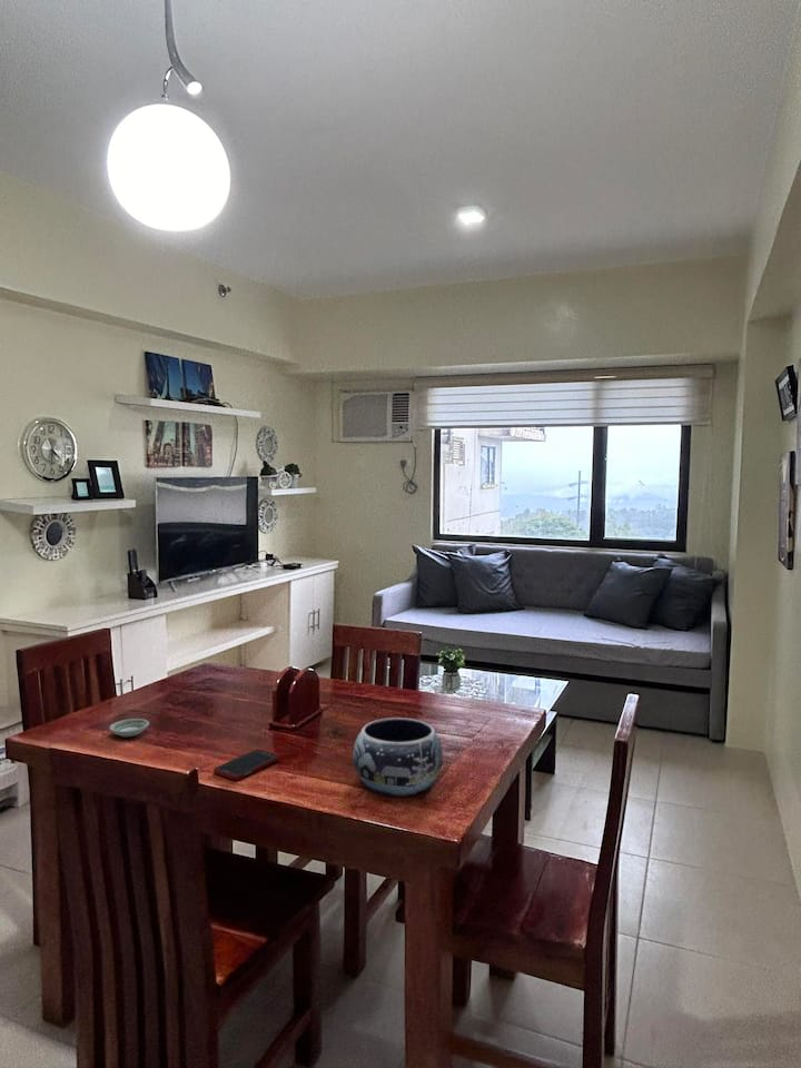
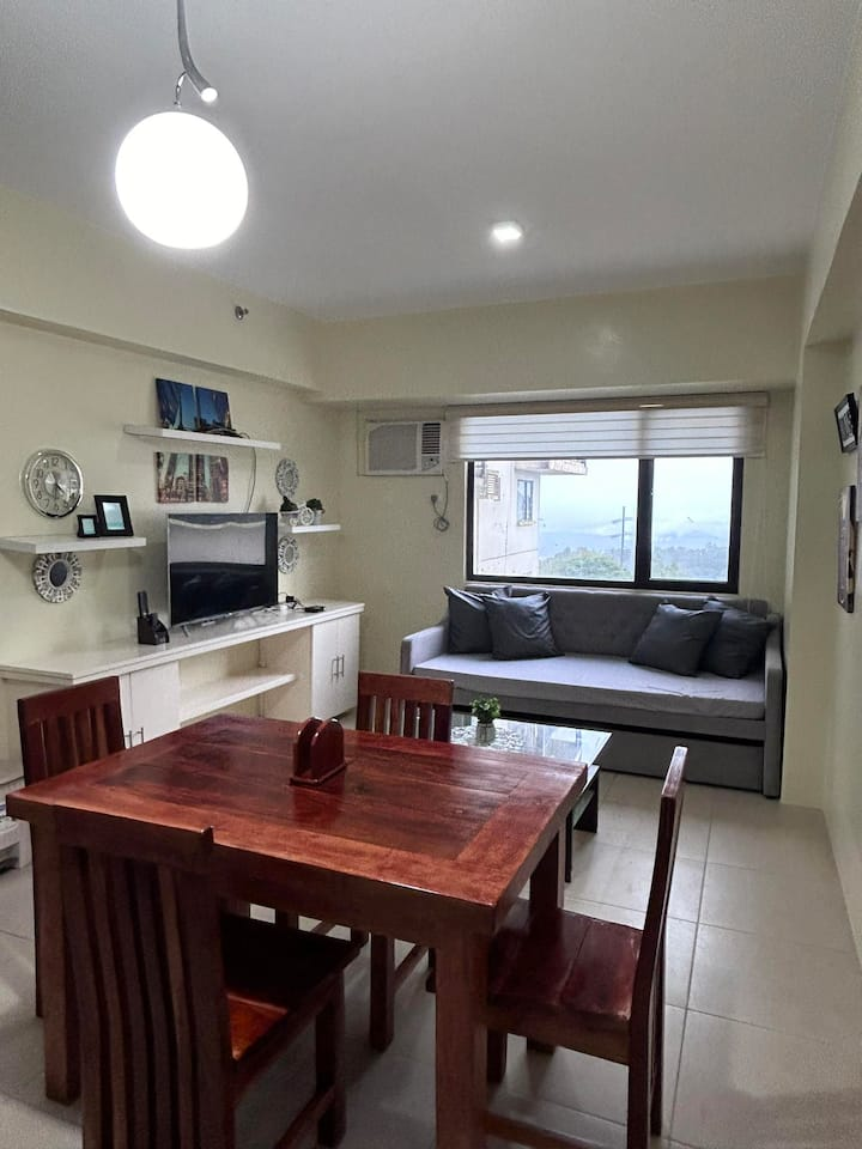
- decorative bowl [352,716,444,798]
- cell phone [212,749,280,781]
- saucer [108,718,150,738]
